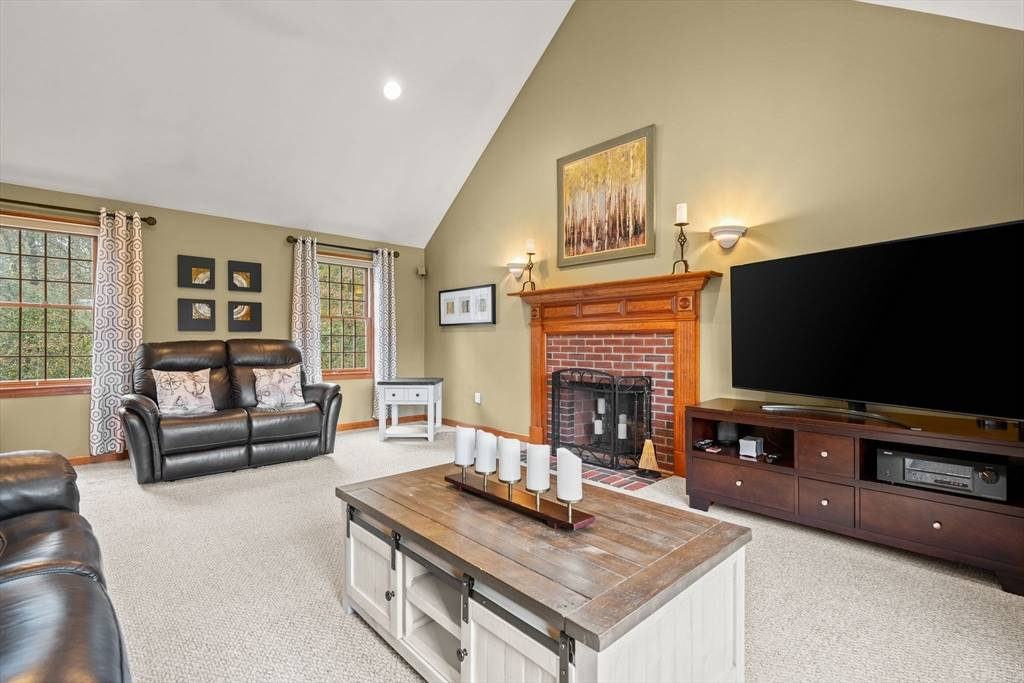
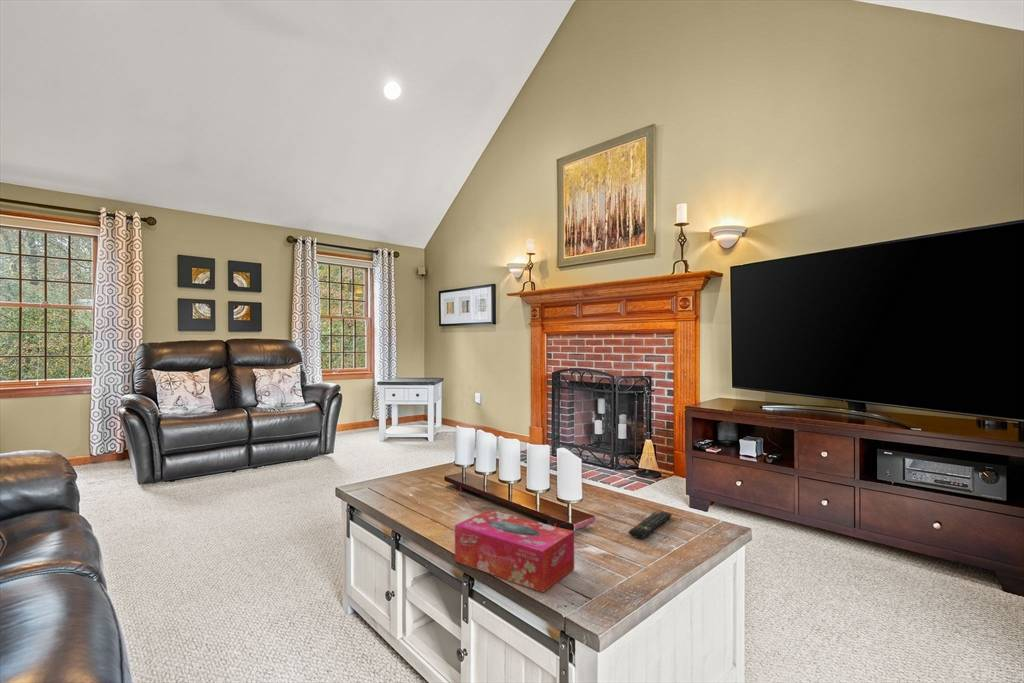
+ remote control [627,510,673,539]
+ tissue box [454,509,575,593]
